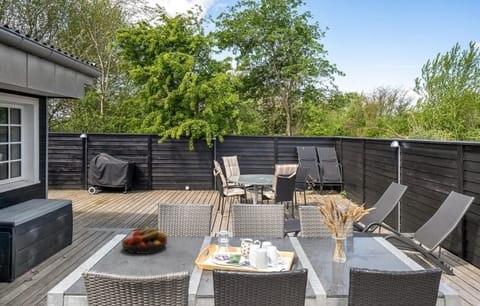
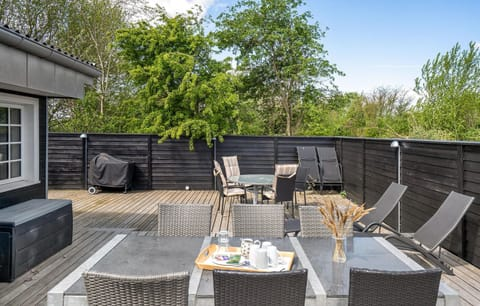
- fruit bowl [121,225,168,255]
